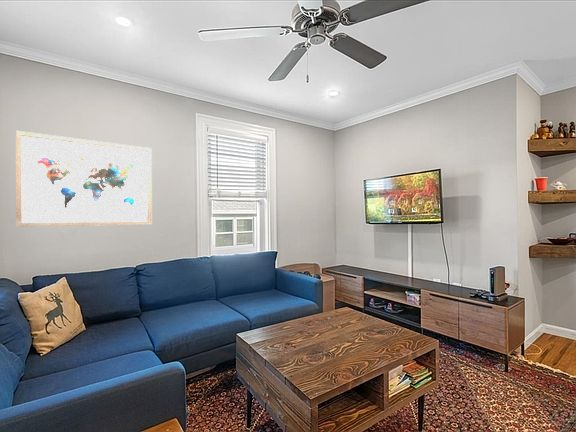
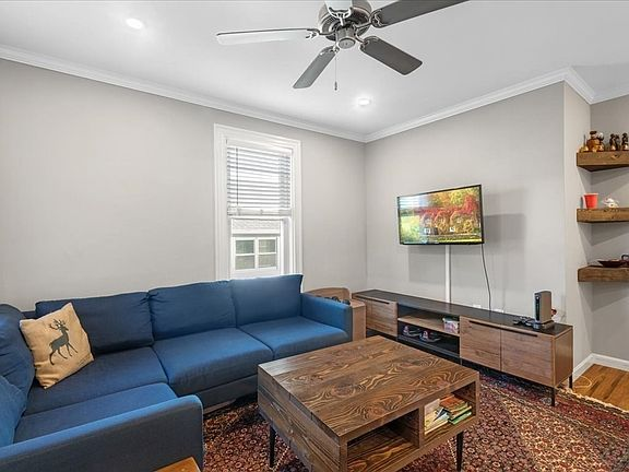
- wall art [15,130,153,228]
